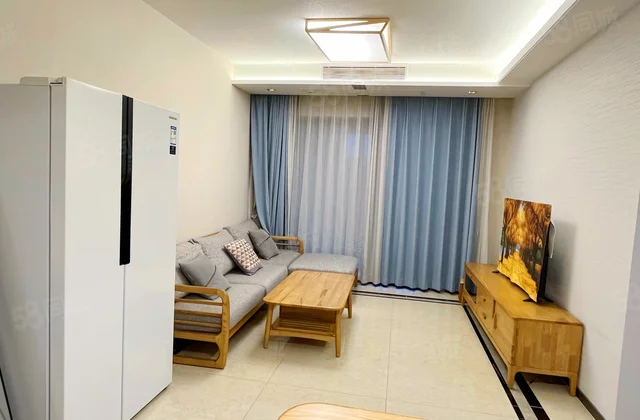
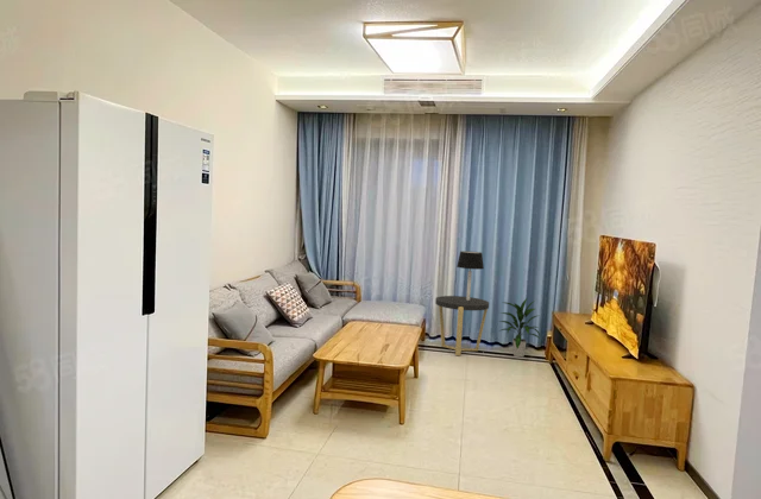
+ indoor plant [498,297,541,359]
+ table lamp [455,250,485,301]
+ side table [434,295,490,356]
